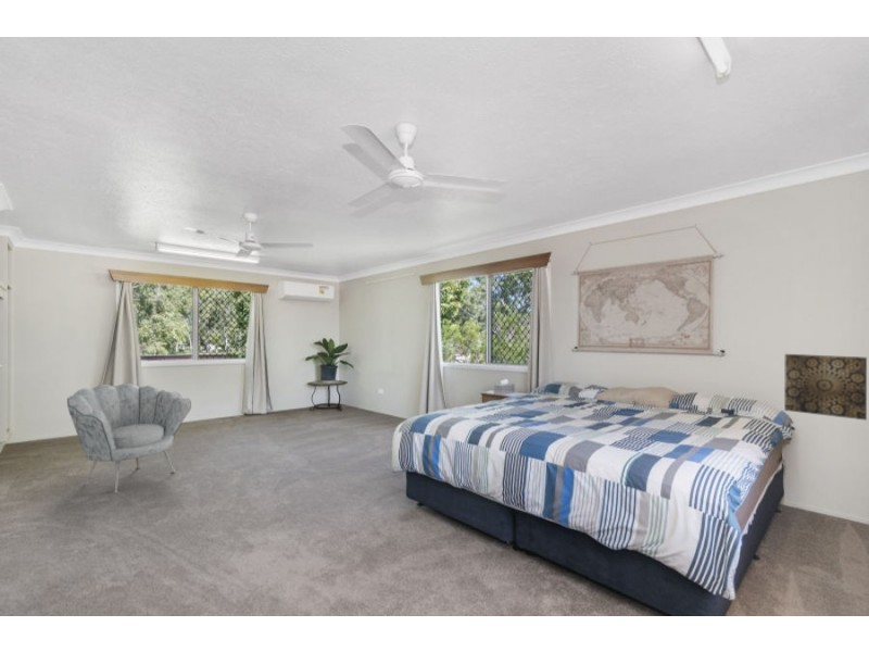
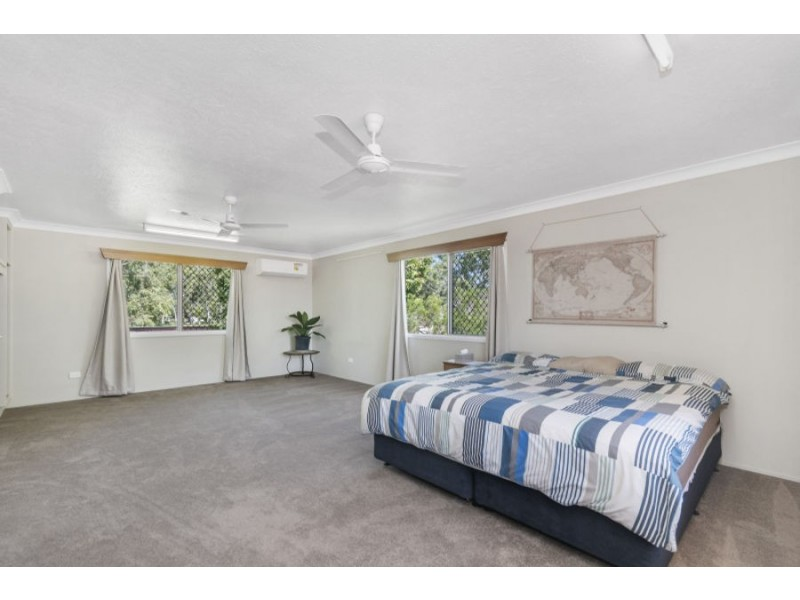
- armchair [66,383,192,493]
- wall art [783,353,868,422]
